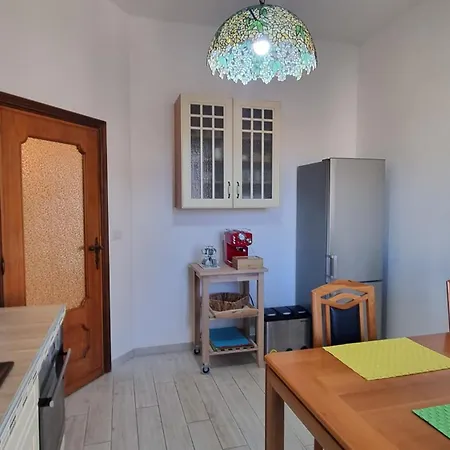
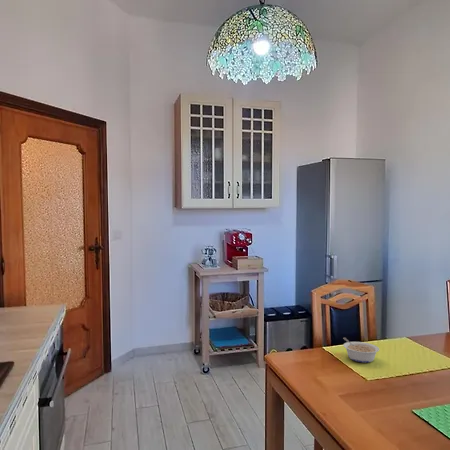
+ legume [342,337,380,363]
